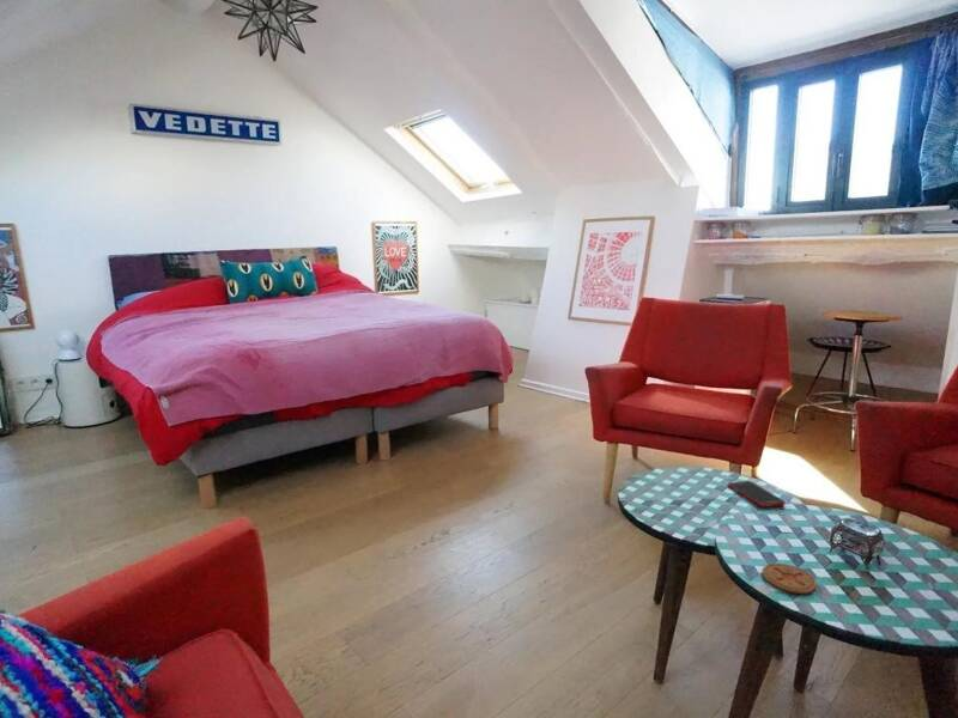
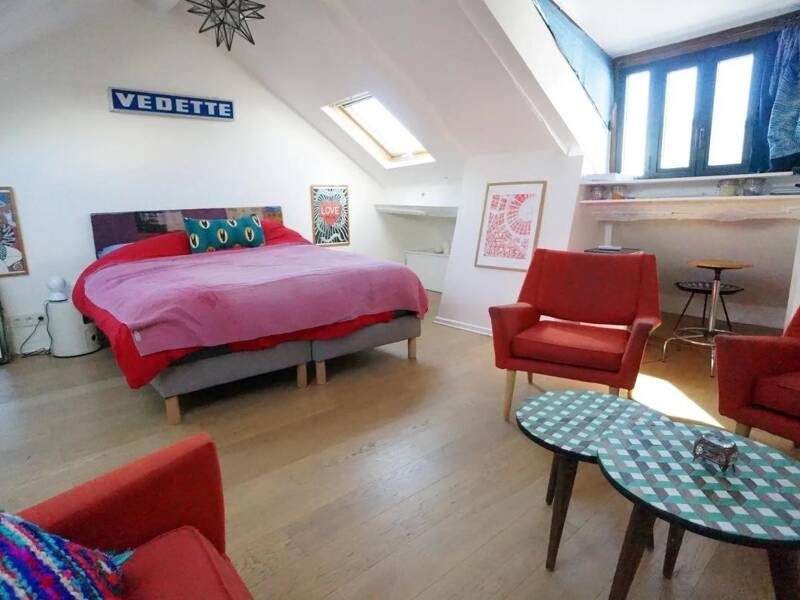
- coaster [762,562,818,595]
- cell phone [727,480,786,509]
